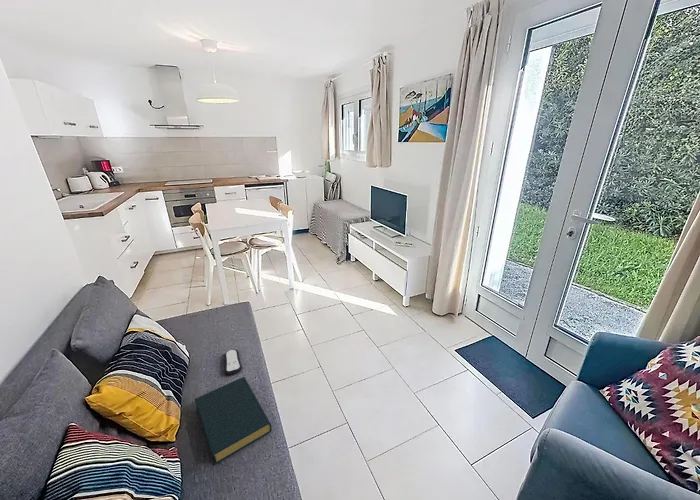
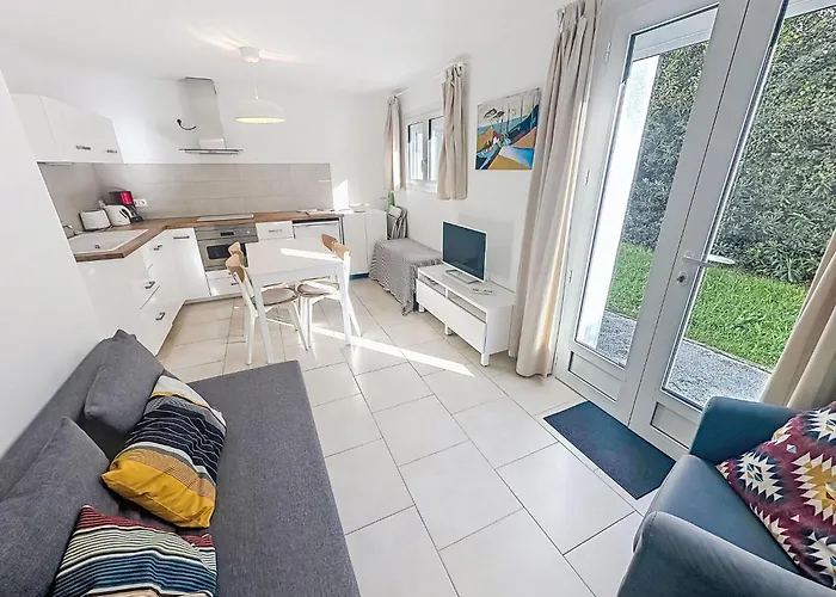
- hardback book [194,376,273,466]
- remote control [223,348,243,376]
